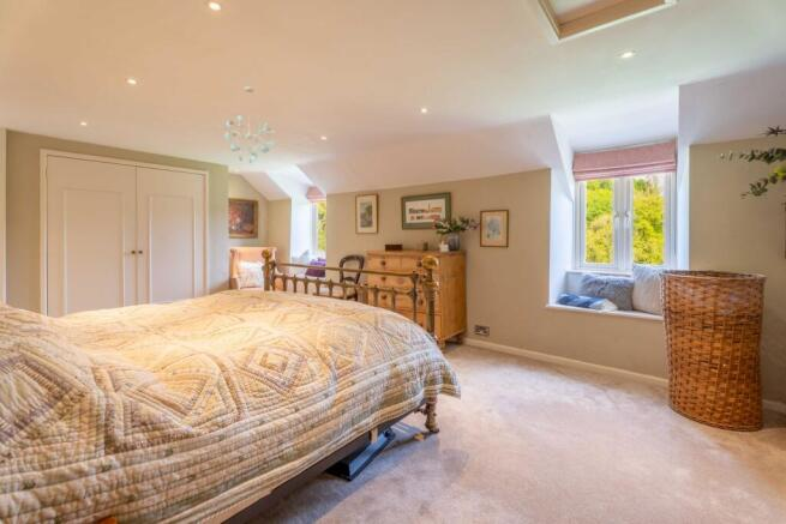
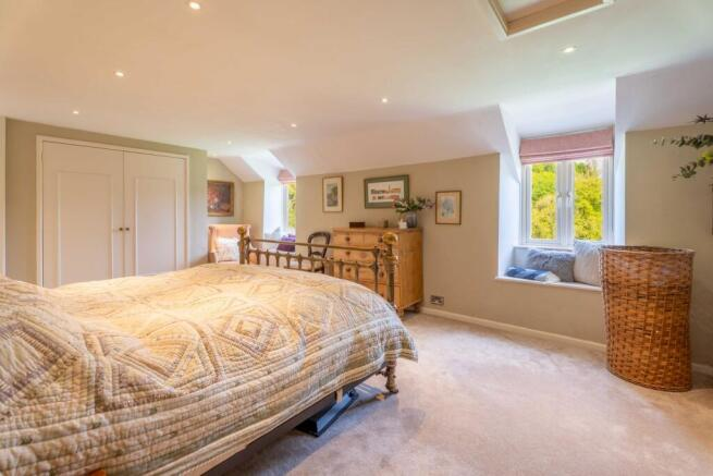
- ceiling light fixture [218,85,277,164]
